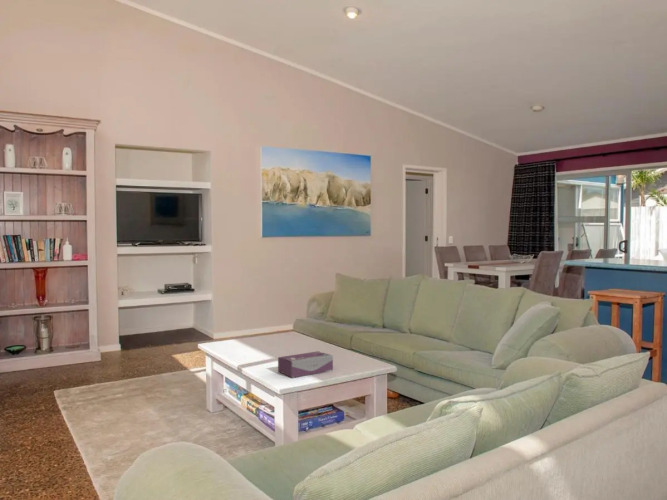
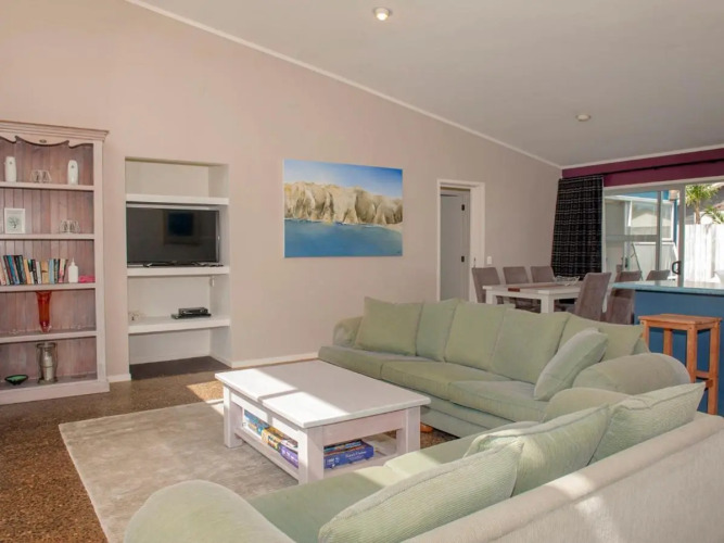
- tissue box [277,350,334,379]
